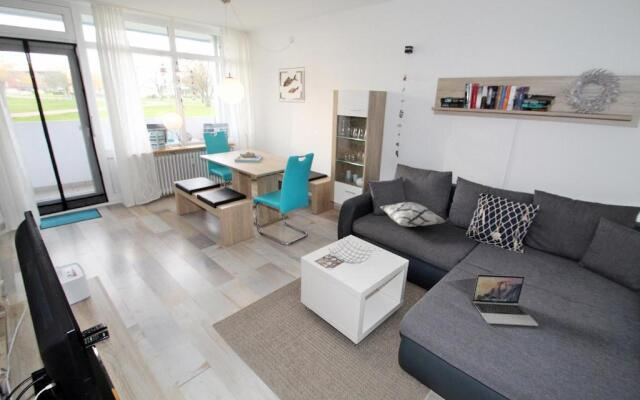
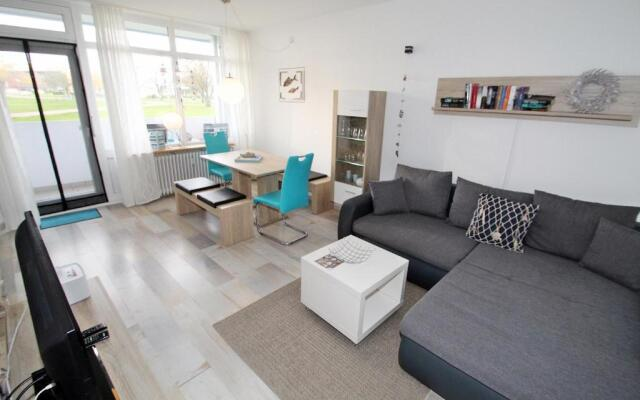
- decorative pillow [379,201,447,228]
- laptop [471,273,539,327]
